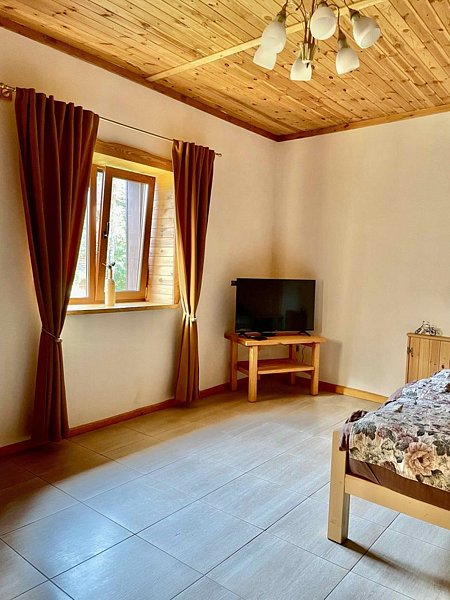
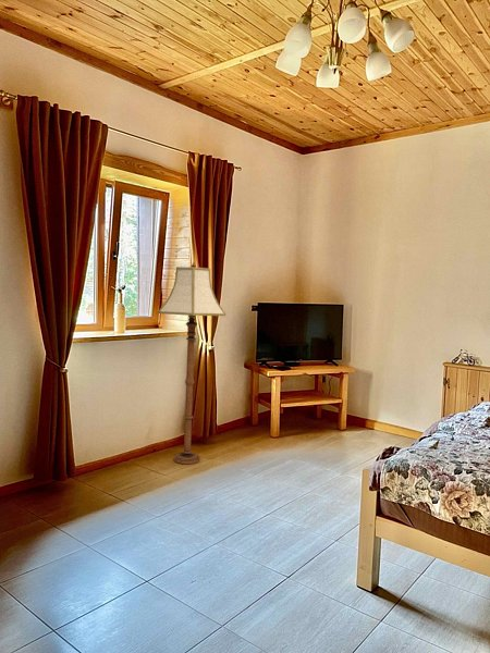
+ floor lamp [157,261,226,465]
